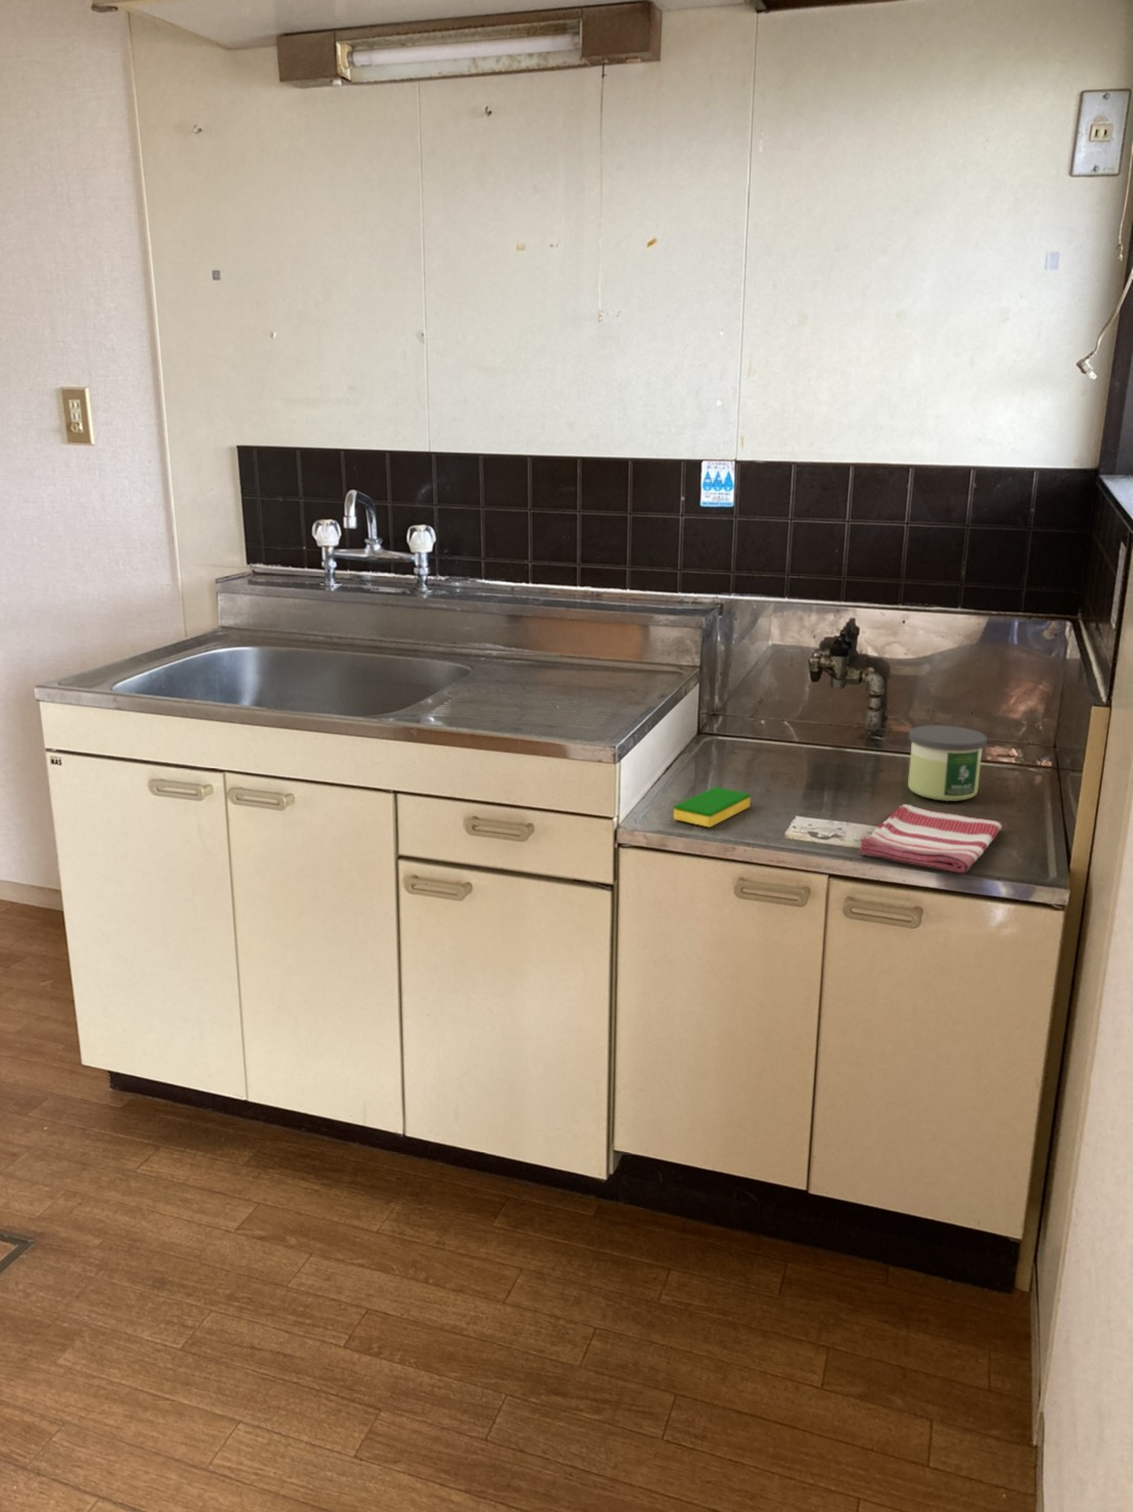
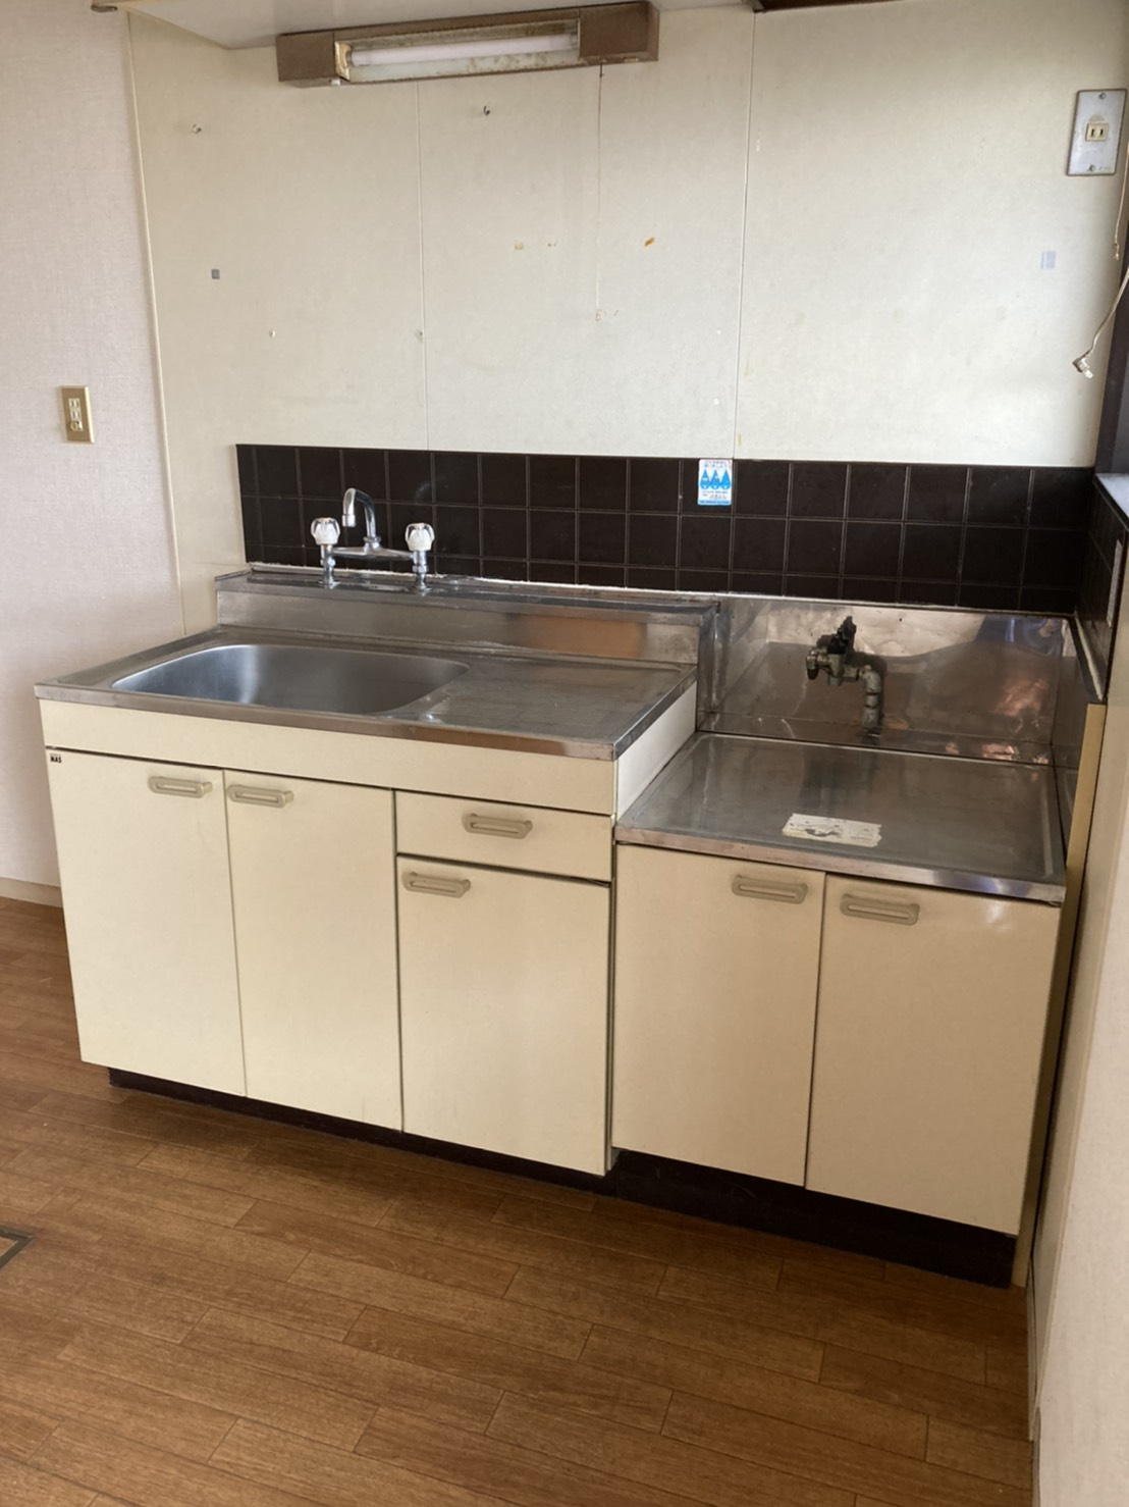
- candle [907,724,988,802]
- dish towel [857,804,1003,874]
- dish sponge [672,786,752,829]
